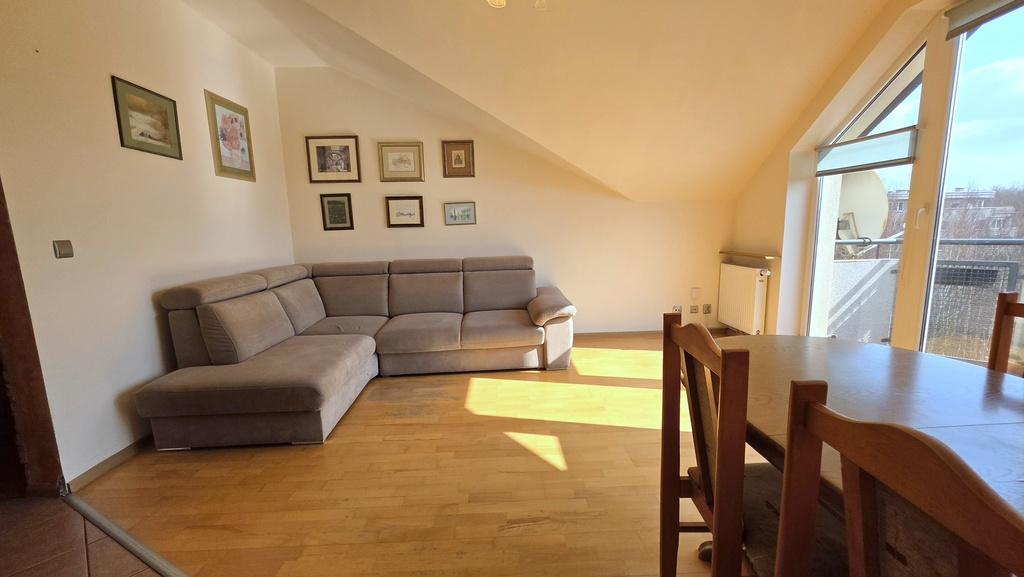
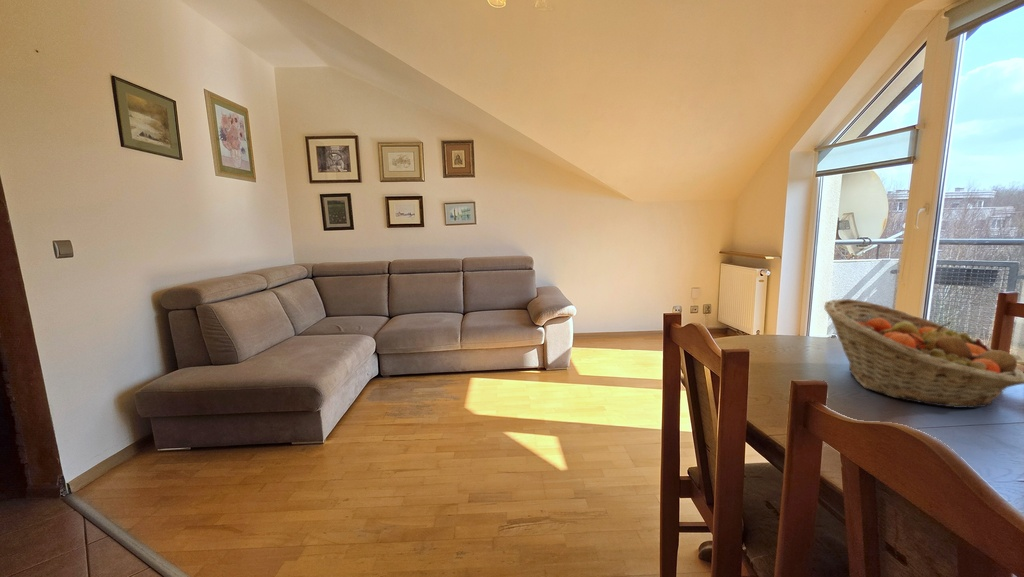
+ fruit basket [823,298,1024,409]
